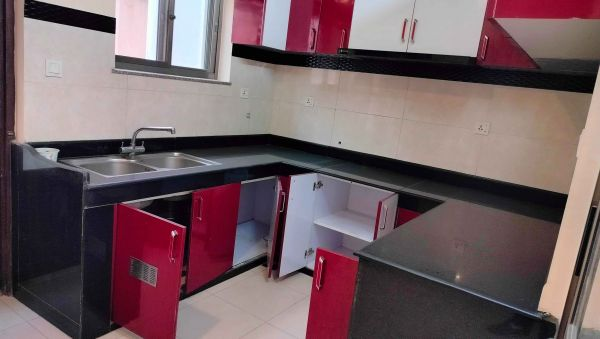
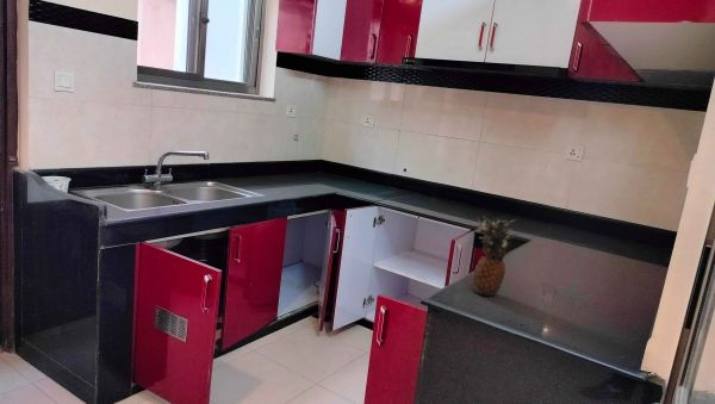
+ fruit [471,215,518,297]
